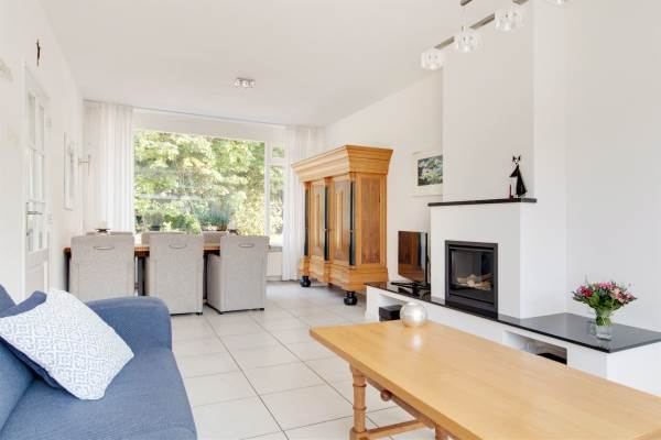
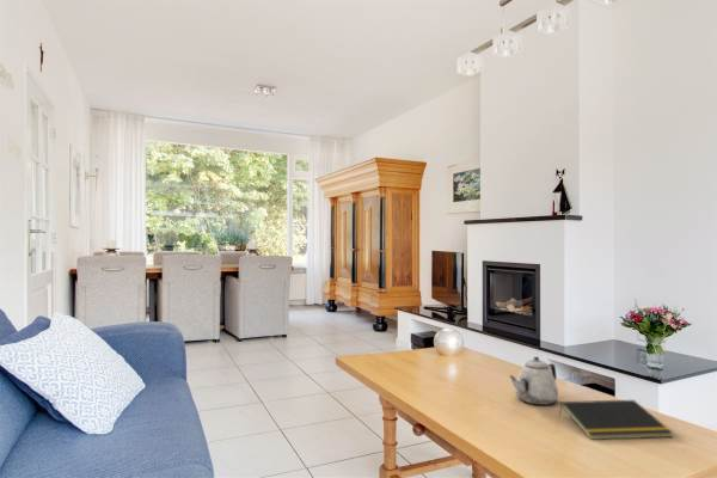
+ notepad [558,399,674,441]
+ teapot [509,356,559,406]
